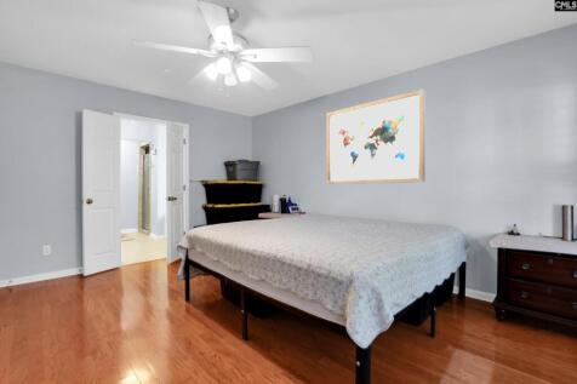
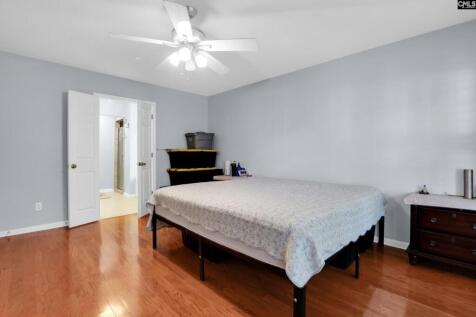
- wall art [325,87,427,185]
